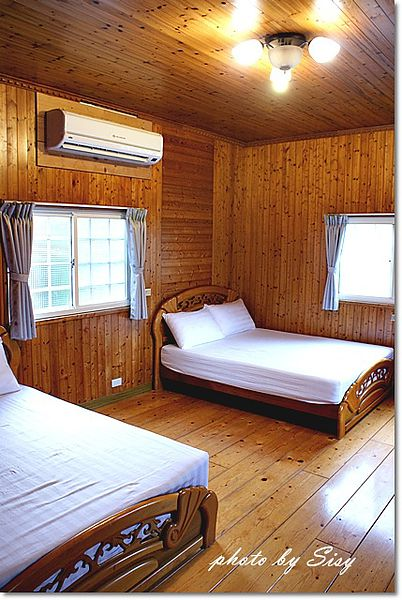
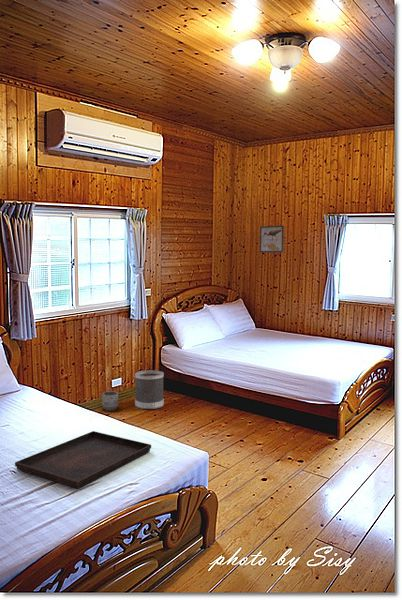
+ wastebasket [134,369,165,410]
+ serving tray [14,430,152,489]
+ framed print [259,225,285,254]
+ planter [101,390,119,412]
